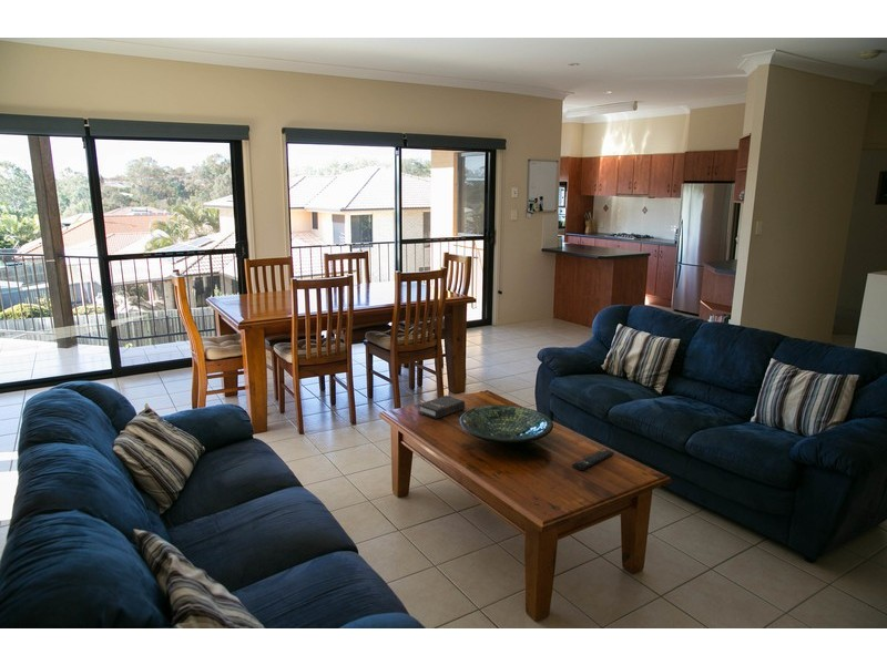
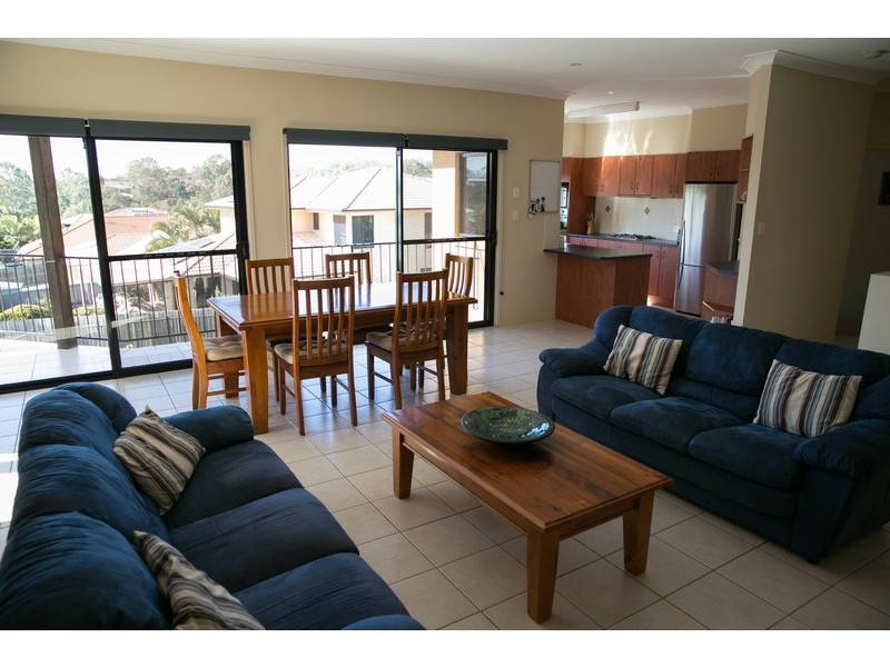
- hardback book [417,395,466,420]
- remote control [571,448,615,471]
